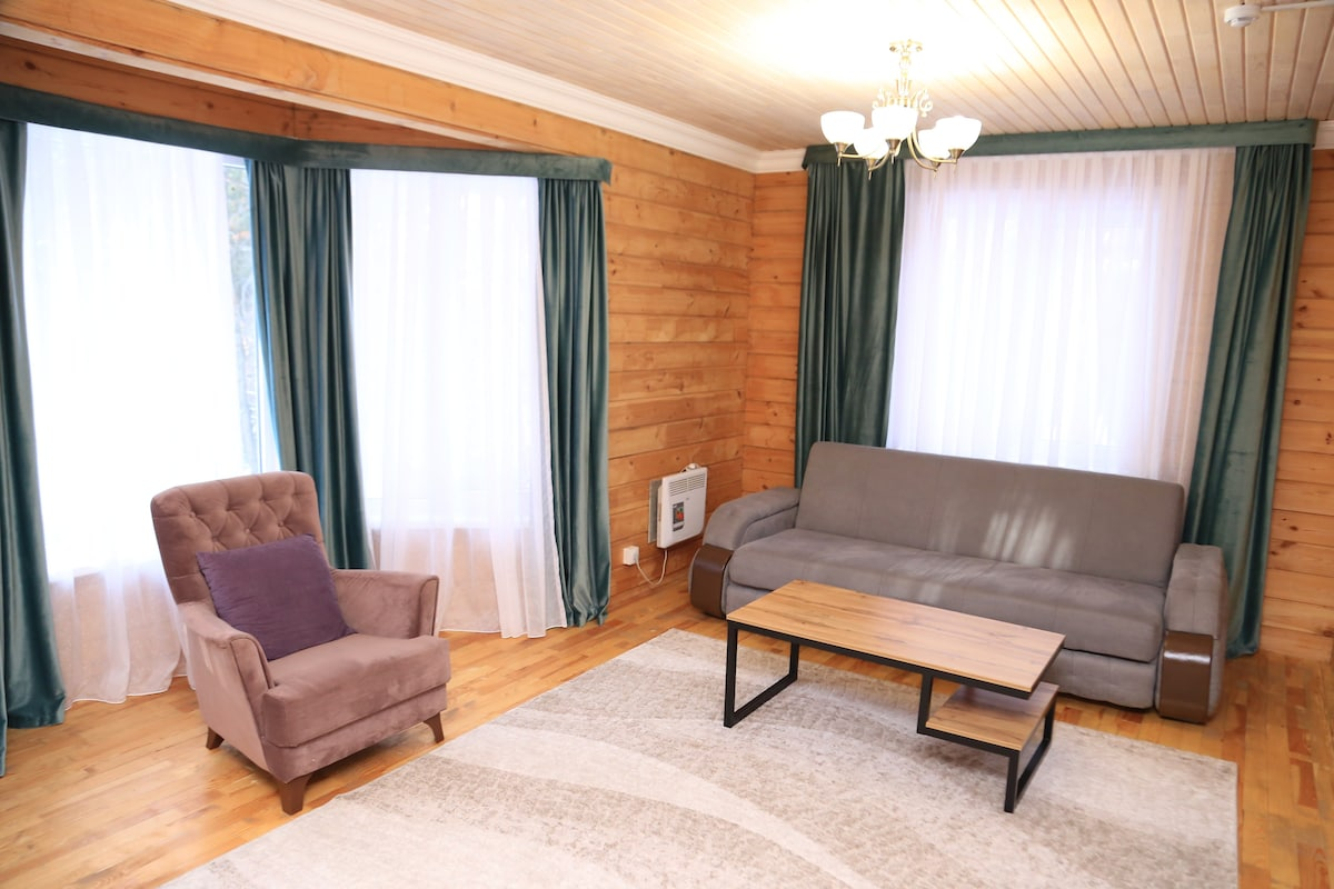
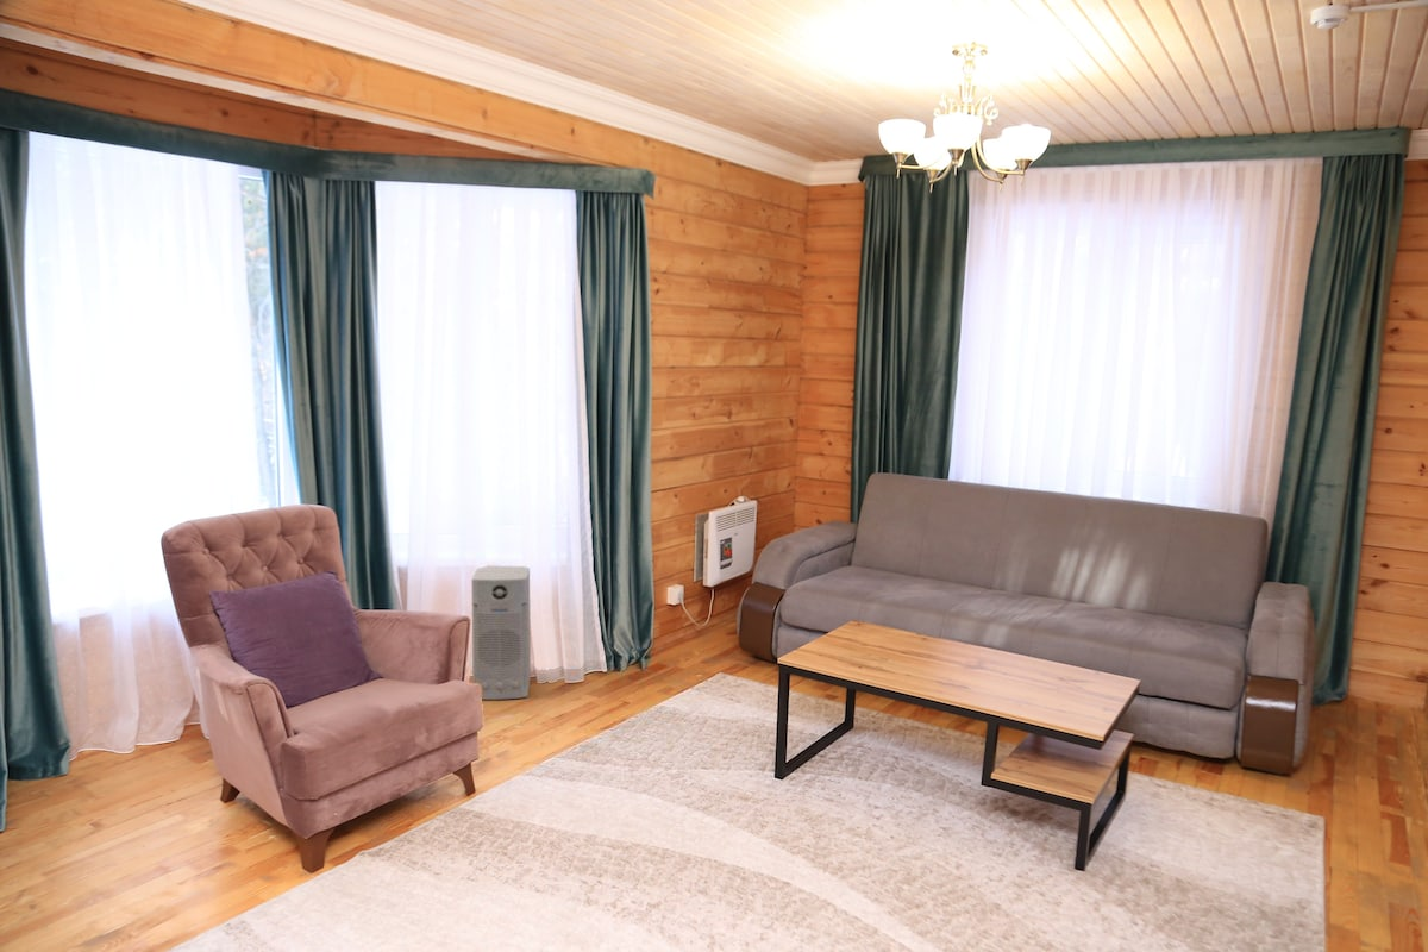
+ air purifier [471,565,532,701]
